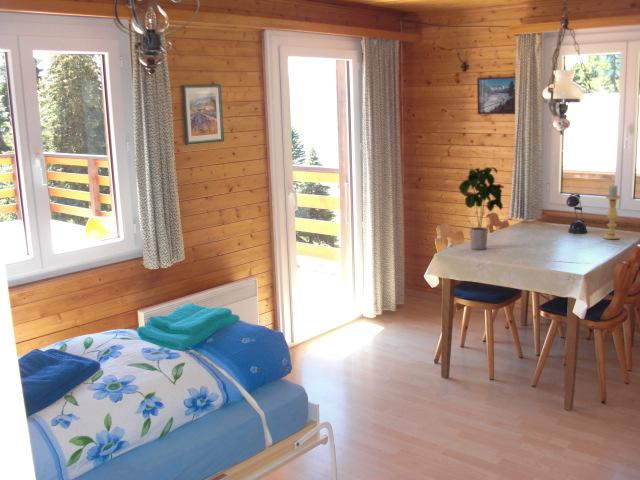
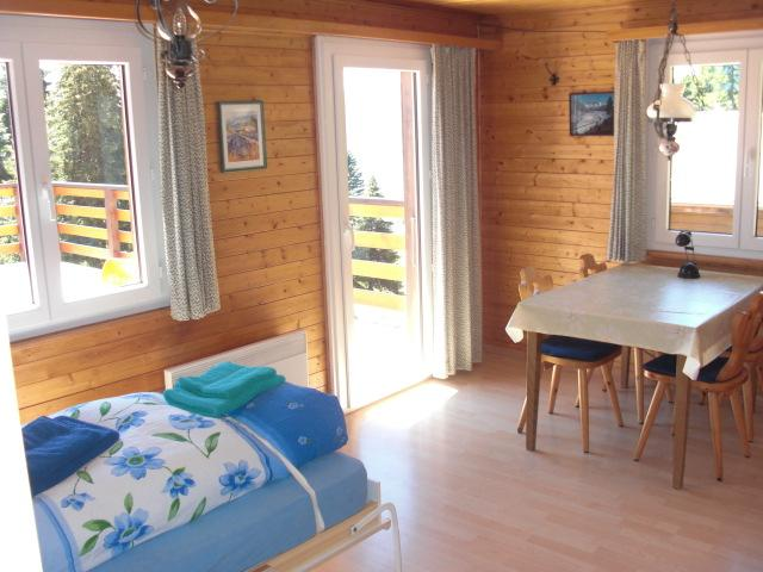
- candle holder [603,184,621,240]
- potted plant [458,166,505,250]
